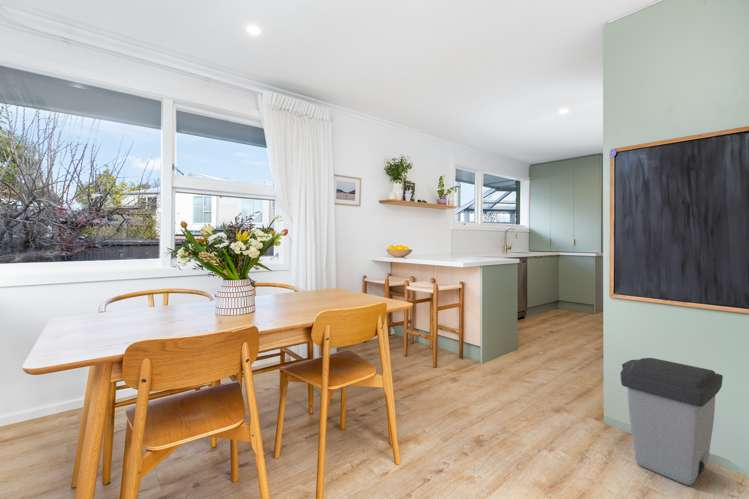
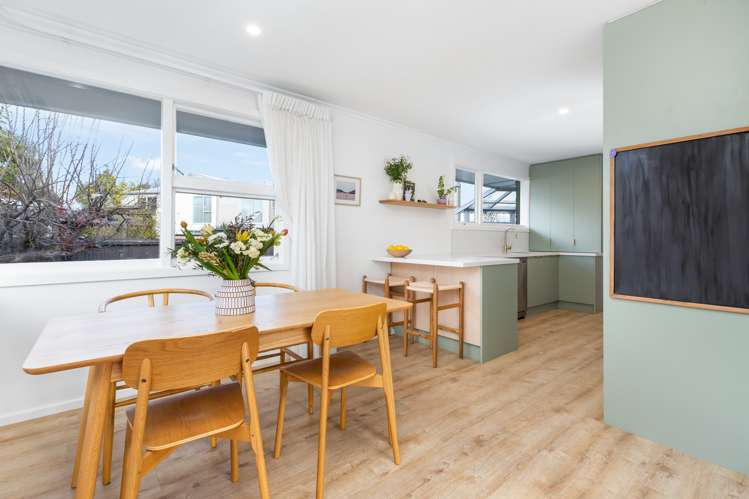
- trash can [619,357,724,486]
